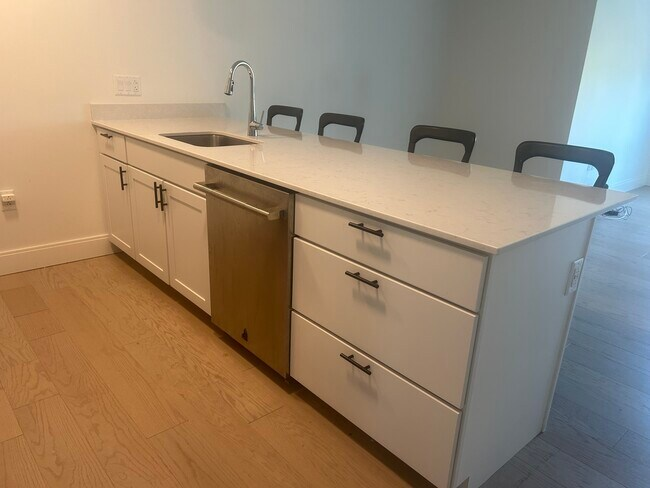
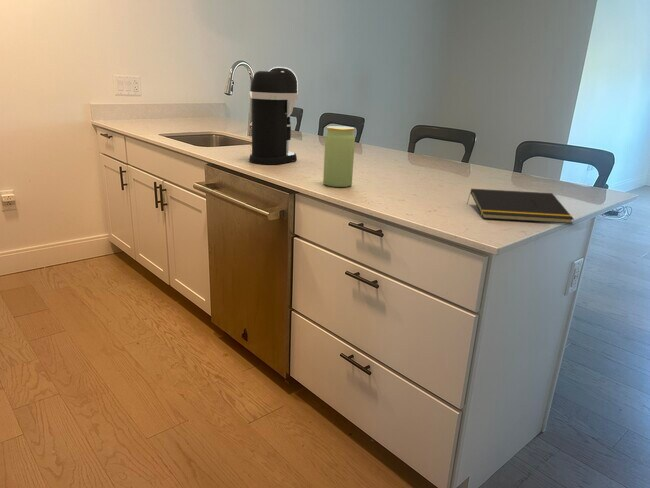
+ coffee maker [248,66,299,165]
+ notepad [466,188,575,225]
+ jar [322,125,356,188]
